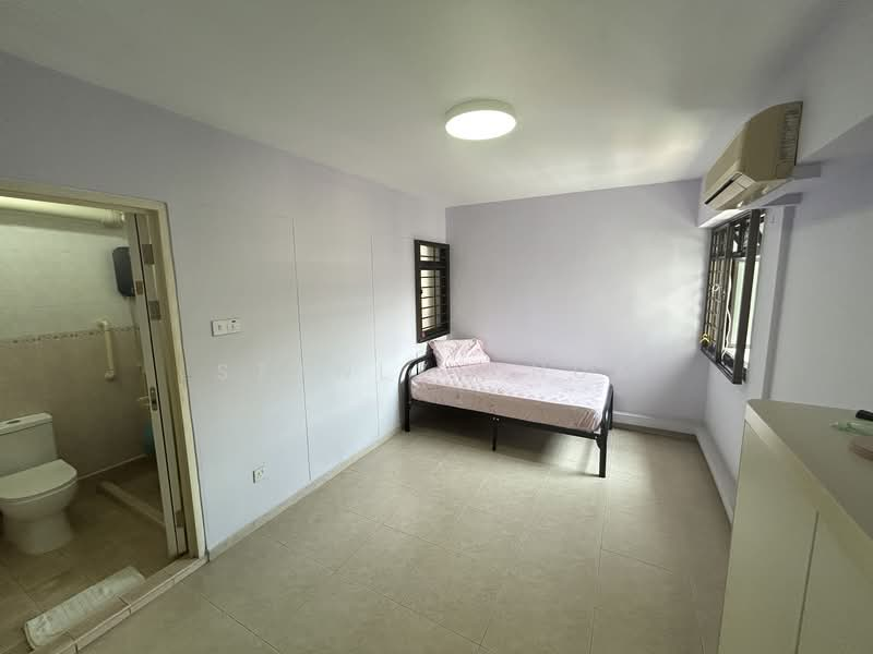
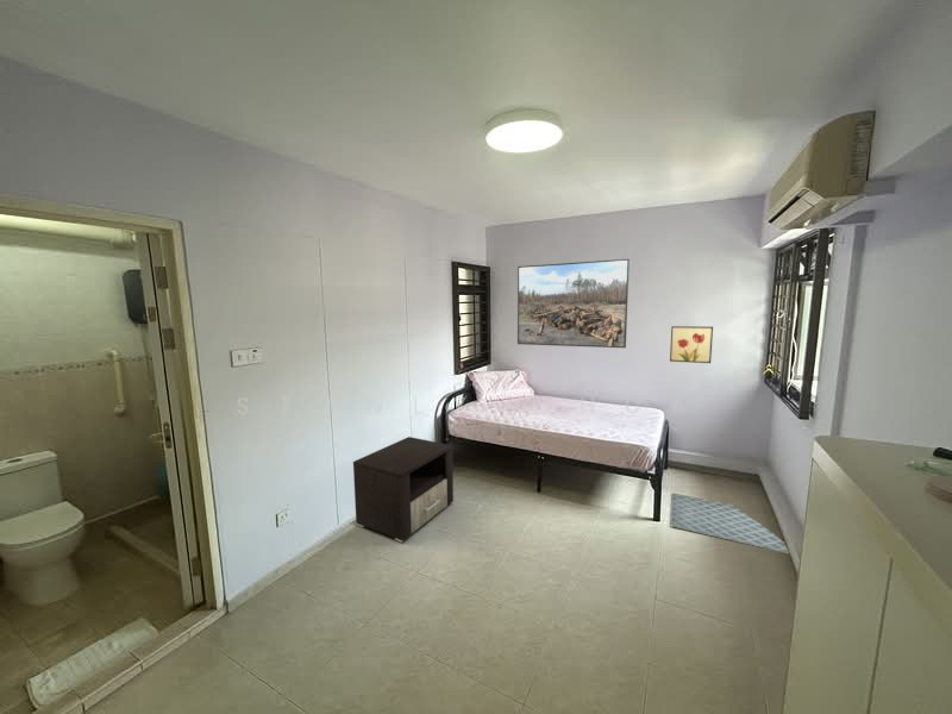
+ wall art [669,325,714,364]
+ bath mat [669,491,790,555]
+ nightstand [352,436,455,544]
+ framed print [516,258,631,349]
